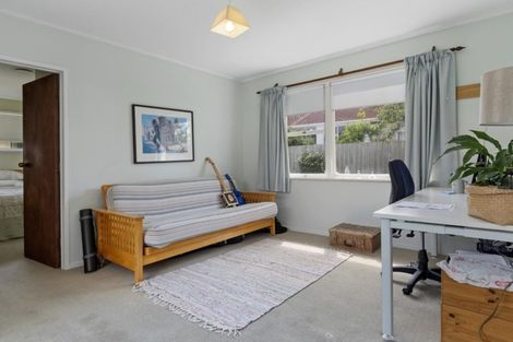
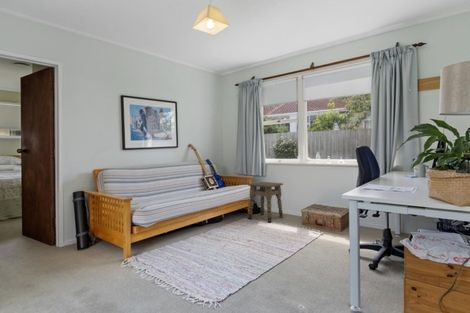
+ side table [247,181,284,223]
